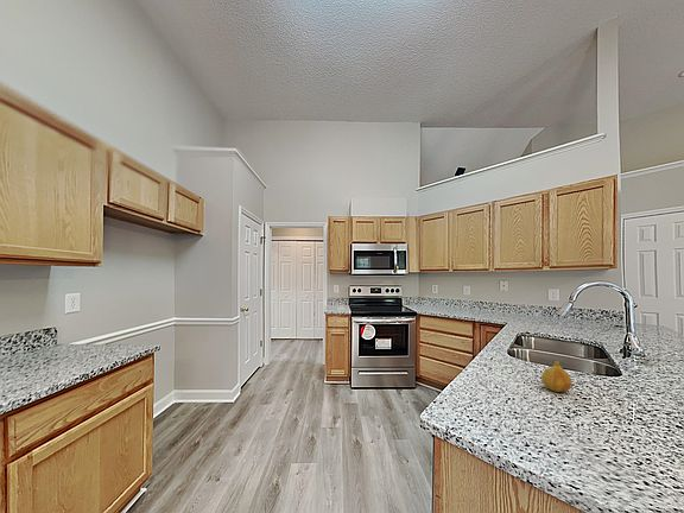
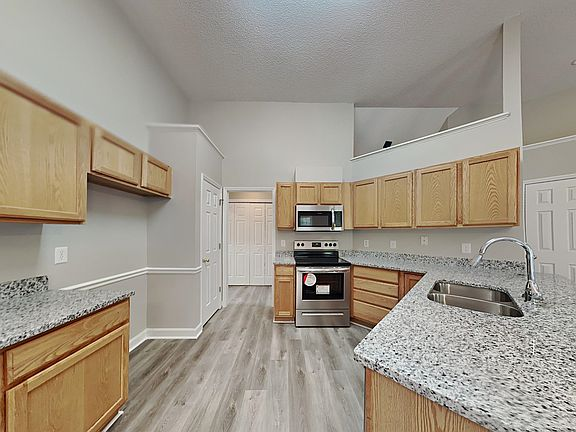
- fruit [540,360,572,393]
